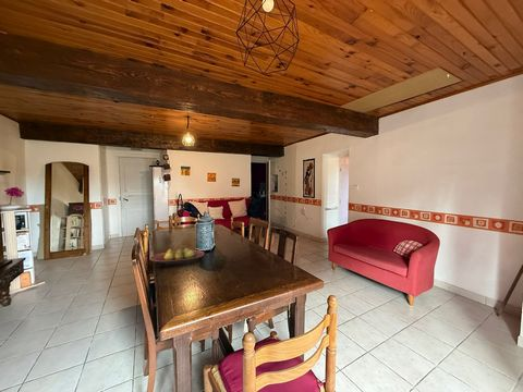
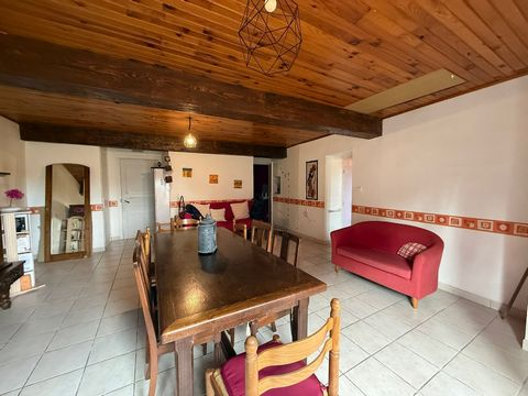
- fruit bowl [148,247,205,267]
